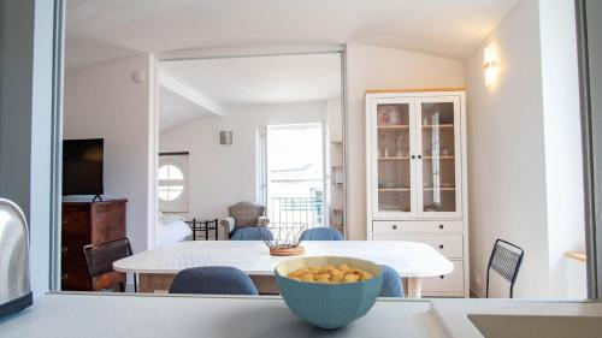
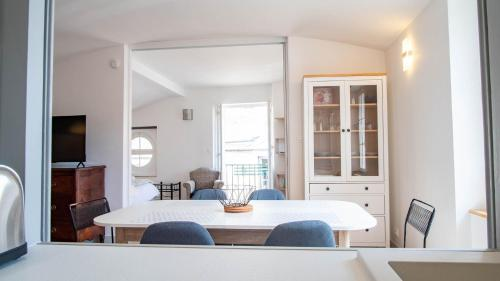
- cereal bowl [273,255,385,330]
